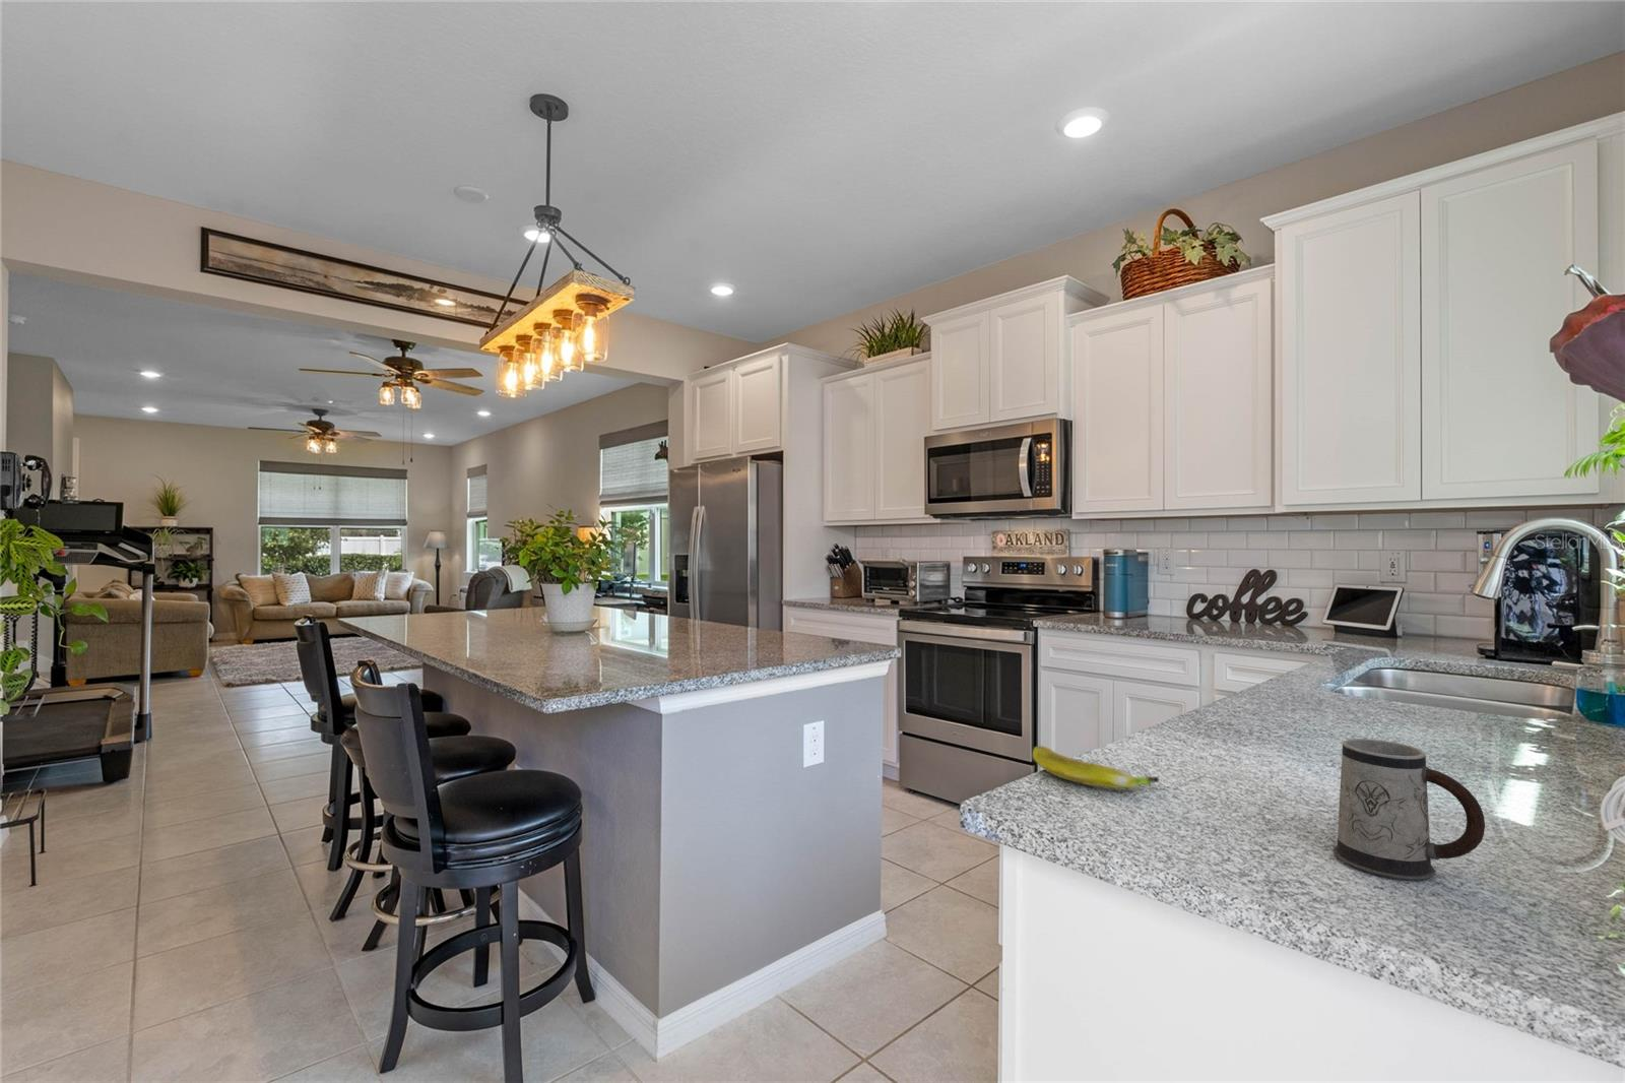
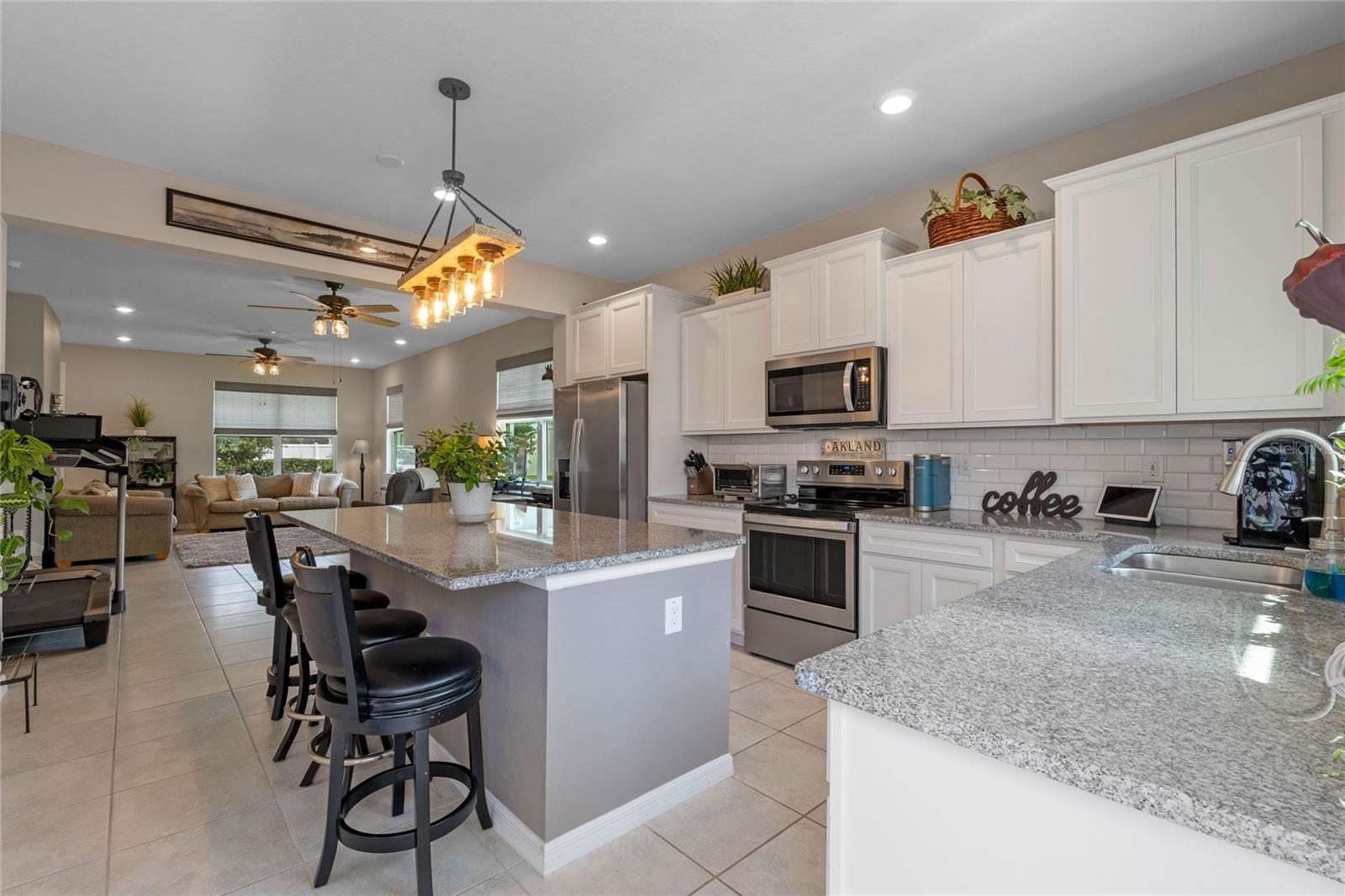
- banana [1032,745,1160,789]
- mug [1333,737,1486,881]
